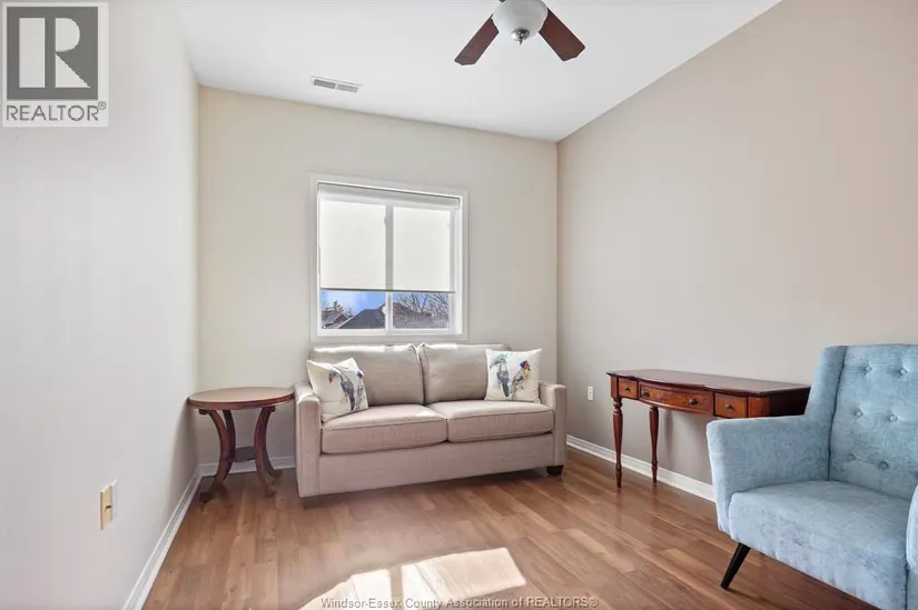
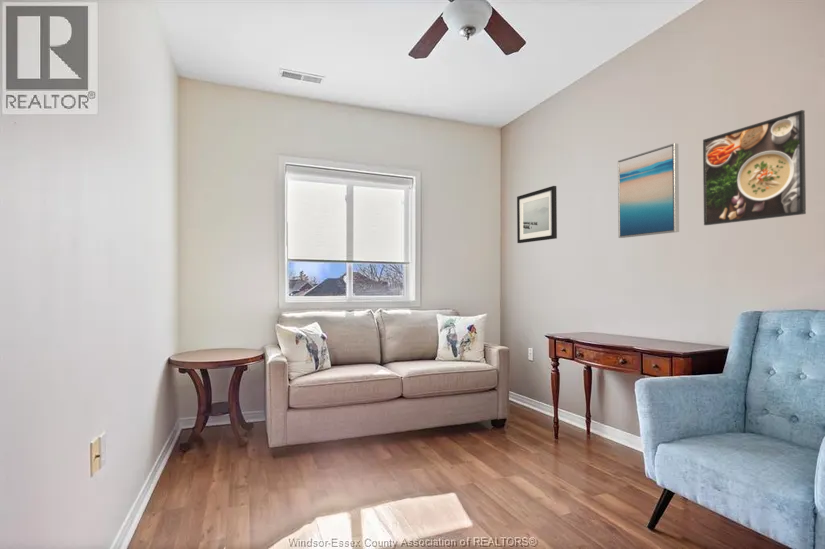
+ wall art [617,142,680,239]
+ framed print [702,109,807,226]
+ wall art [516,185,558,244]
